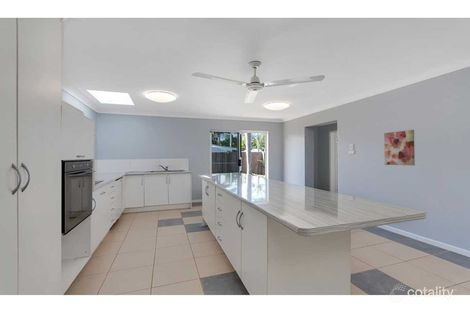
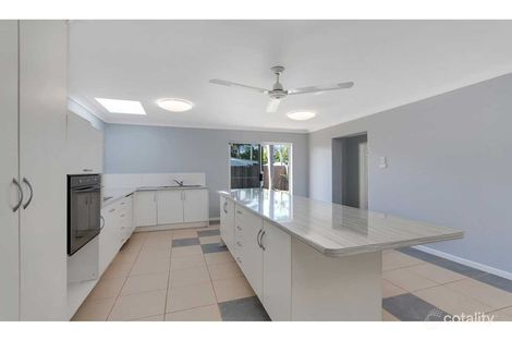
- wall art [383,129,416,166]
